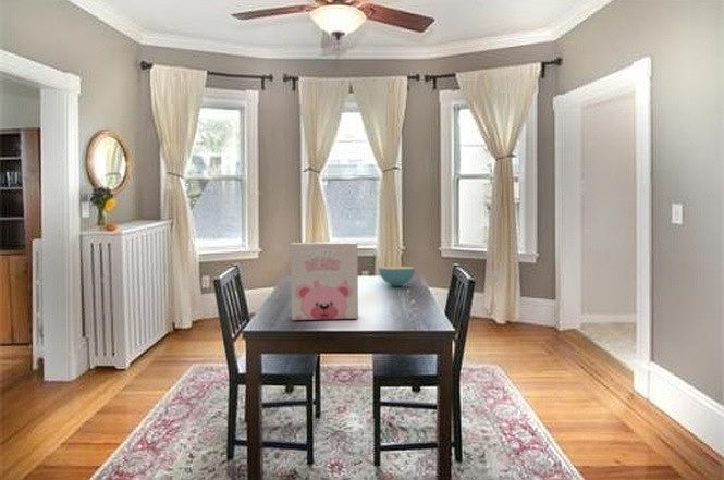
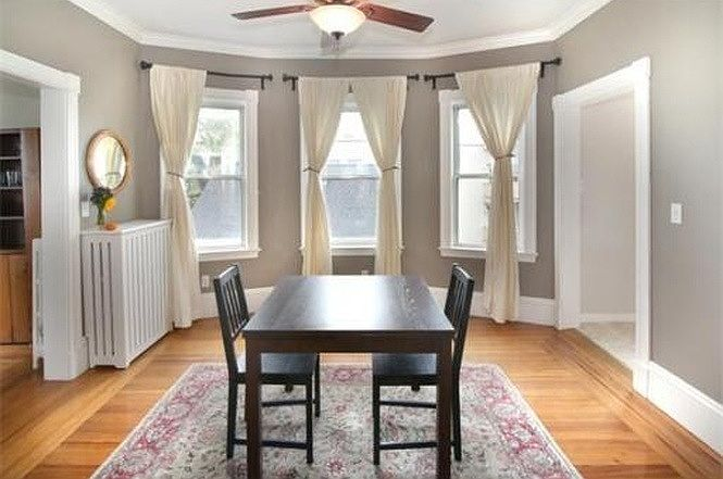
- cereal bowl [378,266,416,287]
- cereal box [290,241,359,321]
